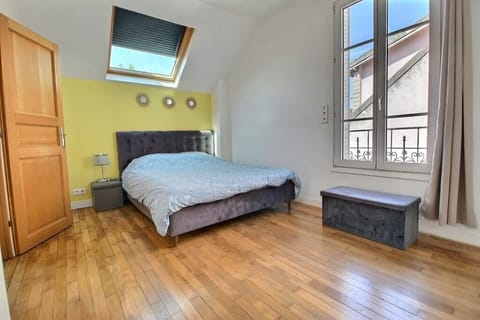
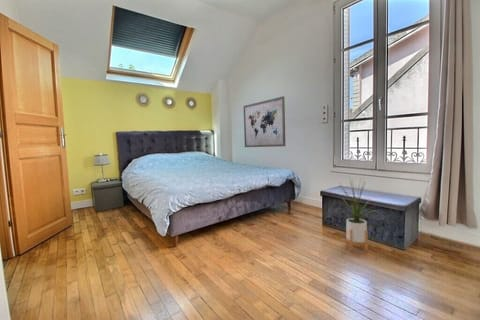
+ house plant [338,176,378,252]
+ wall art [242,95,286,148]
